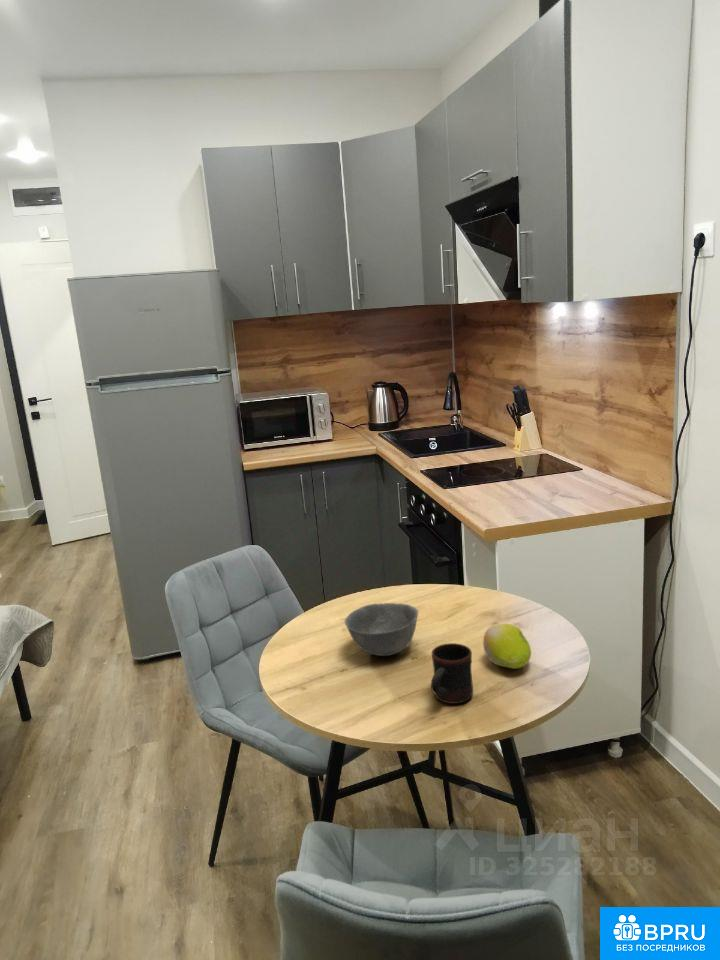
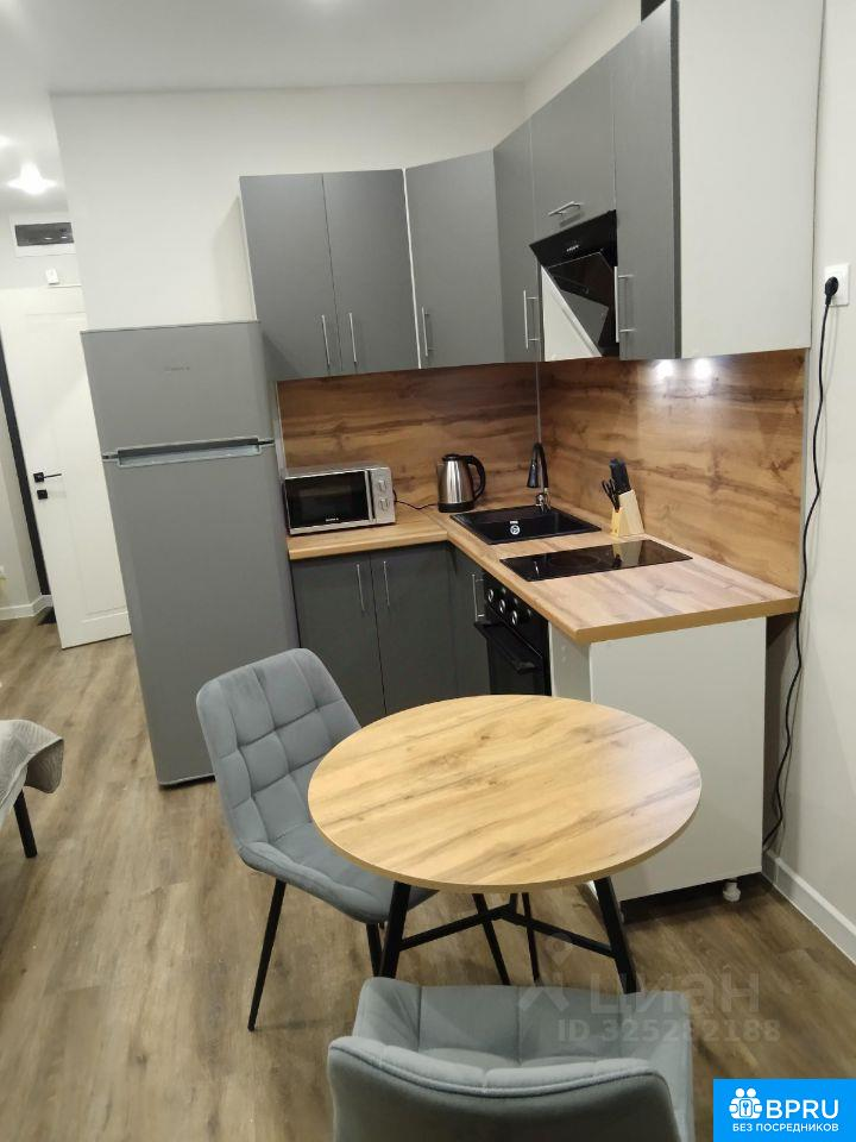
- bowl [344,602,419,657]
- fruit [482,623,532,670]
- mug [430,642,474,705]
